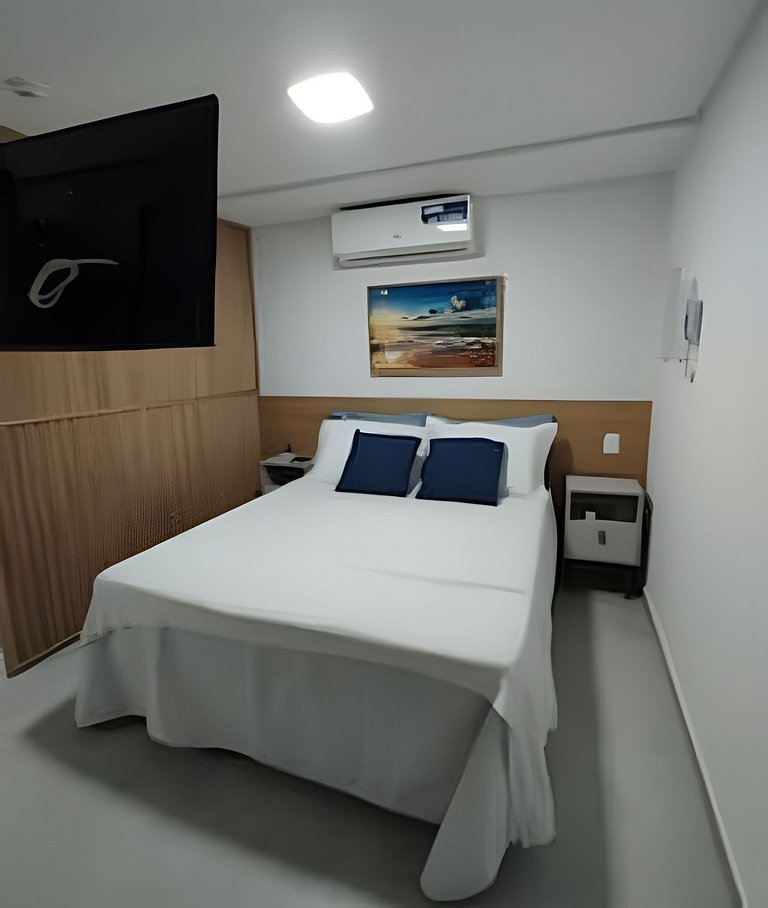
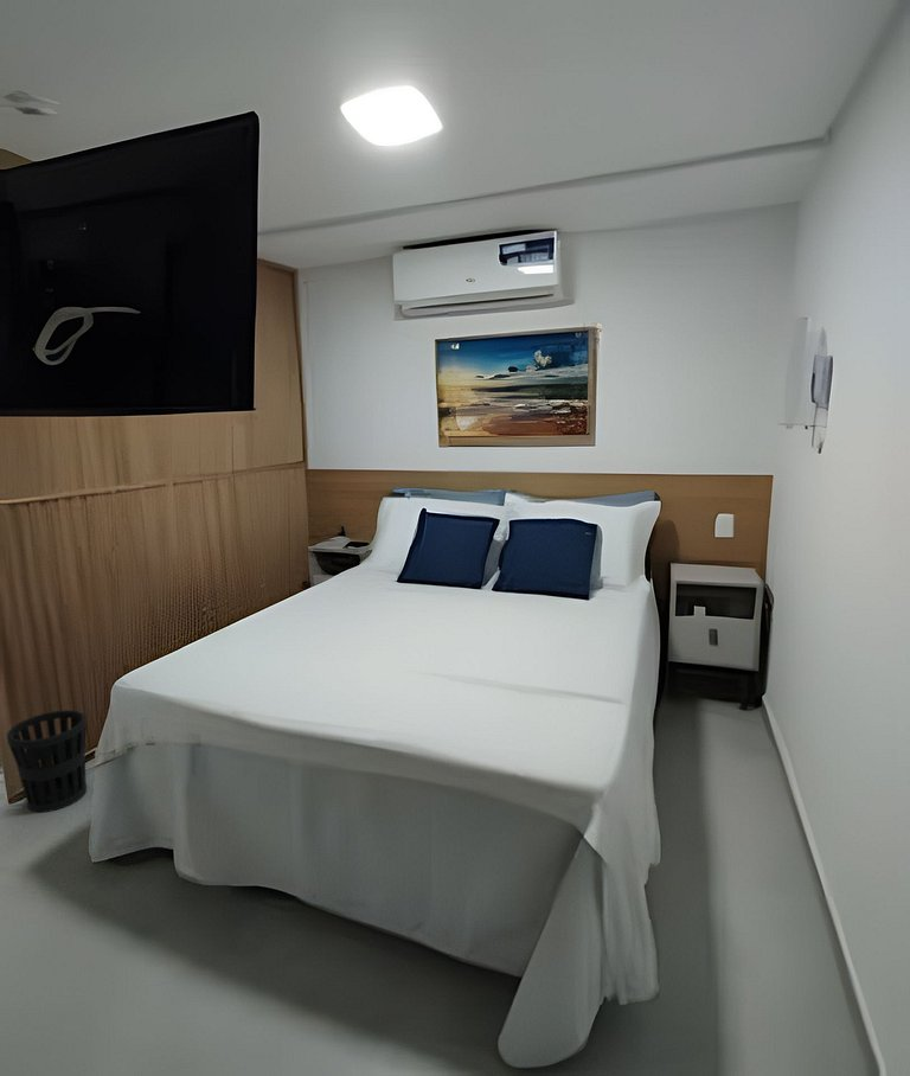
+ wastebasket [6,709,88,813]
